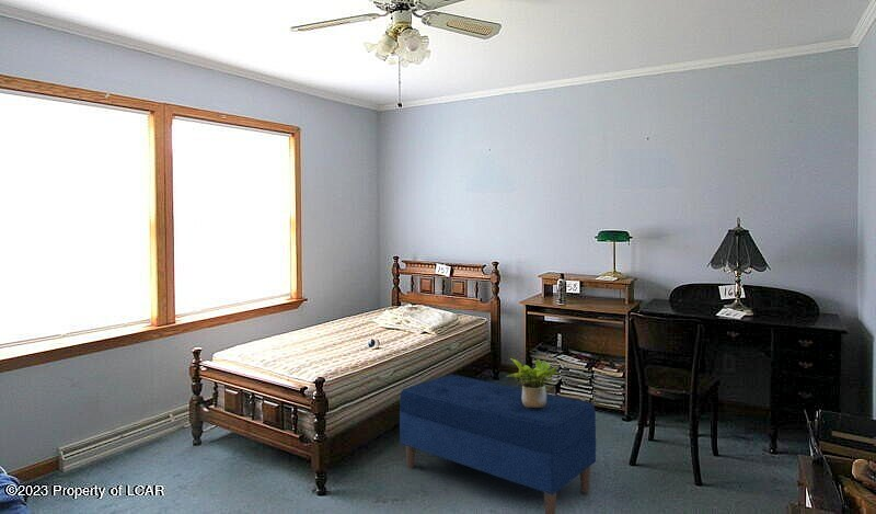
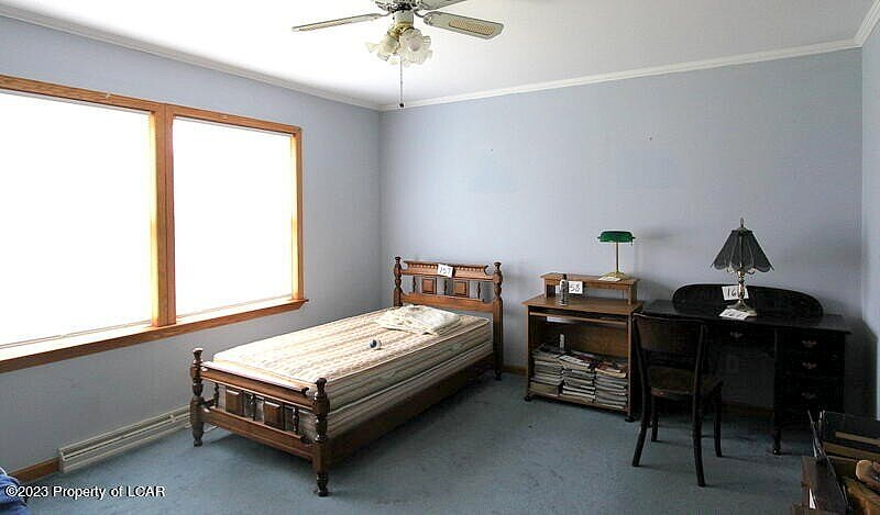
- bench [399,374,597,514]
- potted plant [506,357,563,408]
